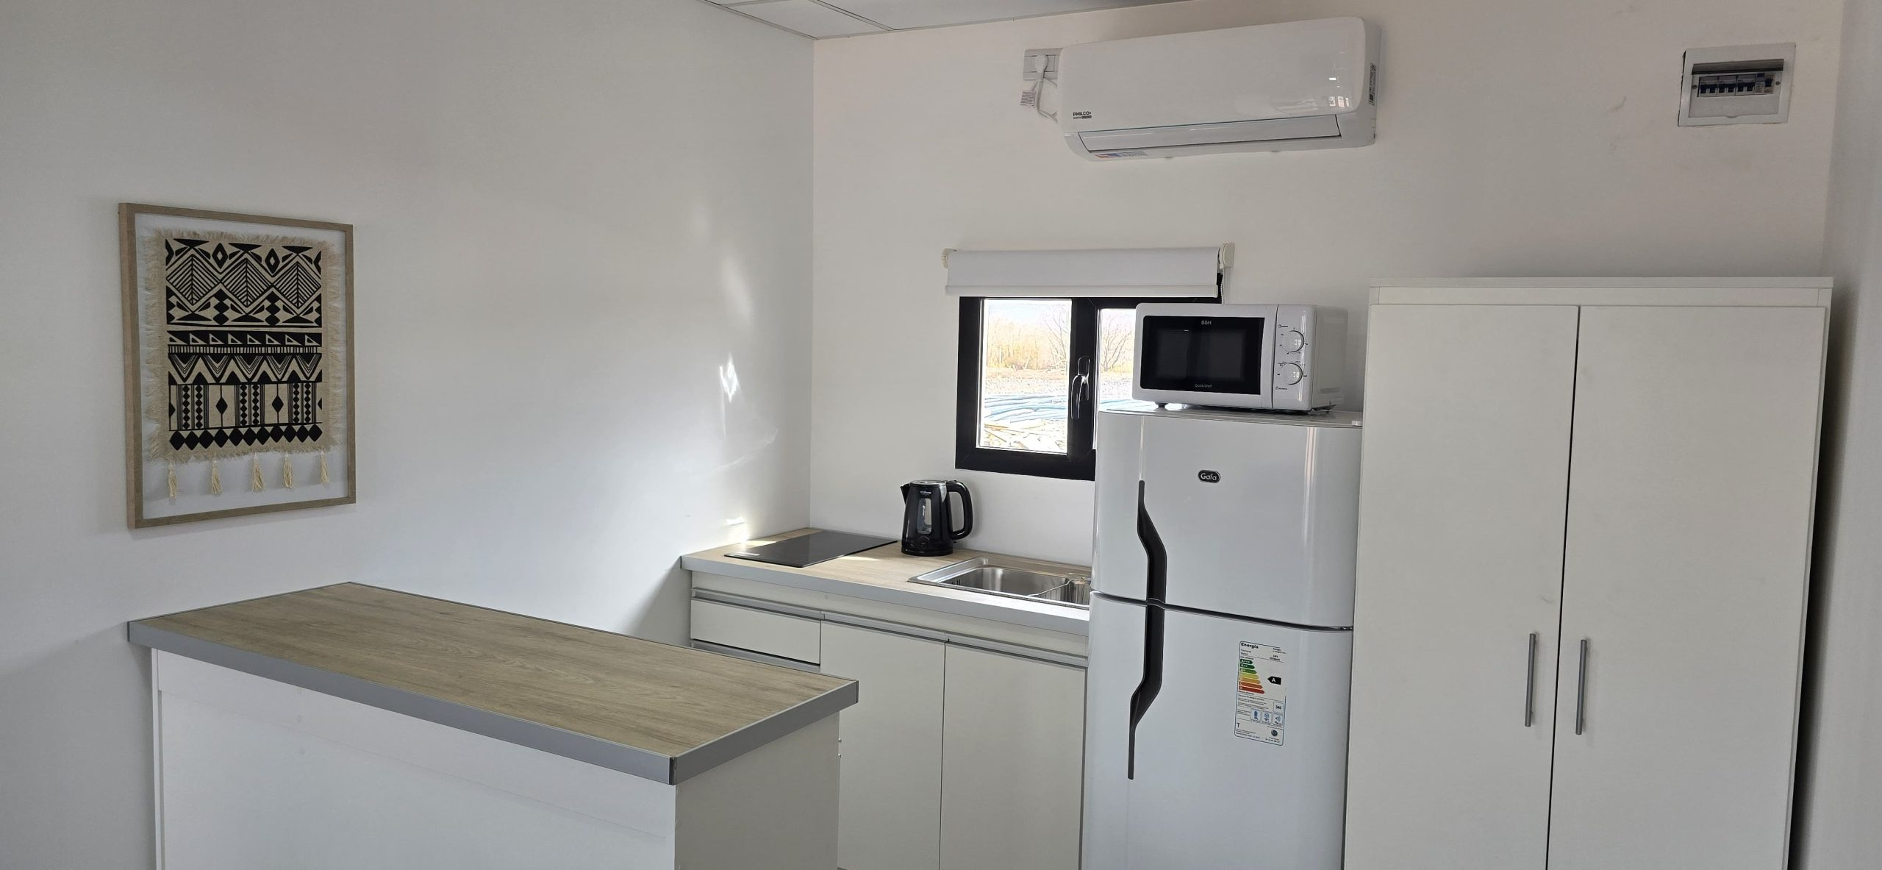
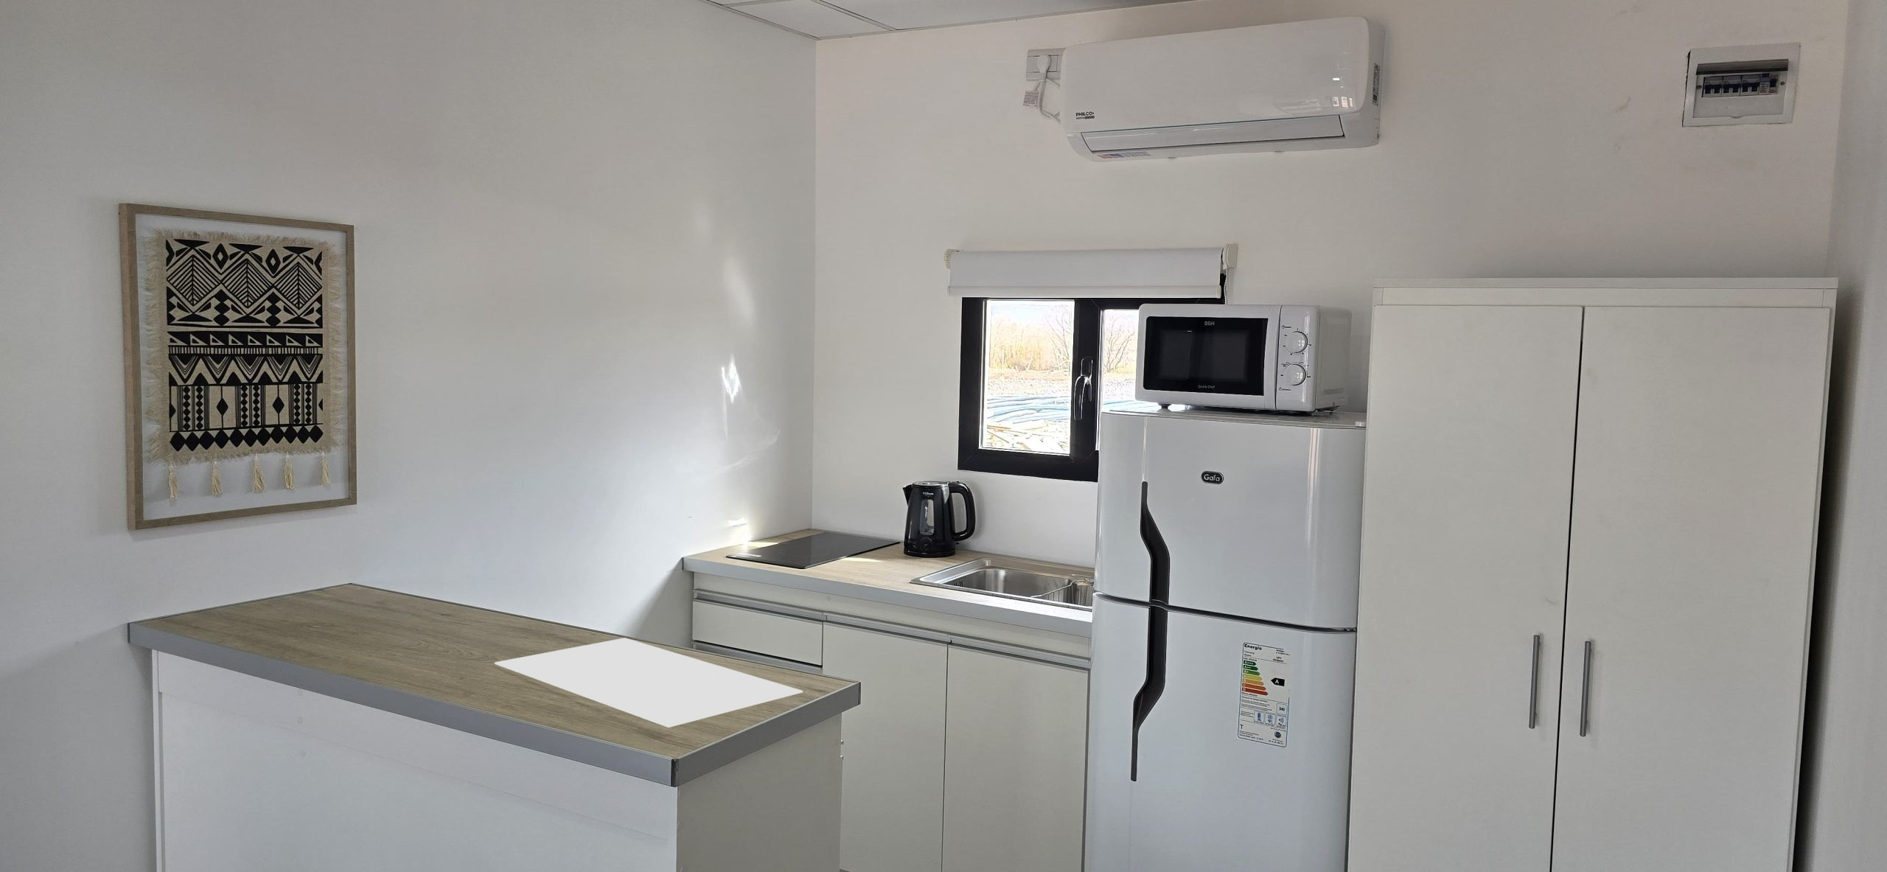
+ cutting board [493,637,804,728]
